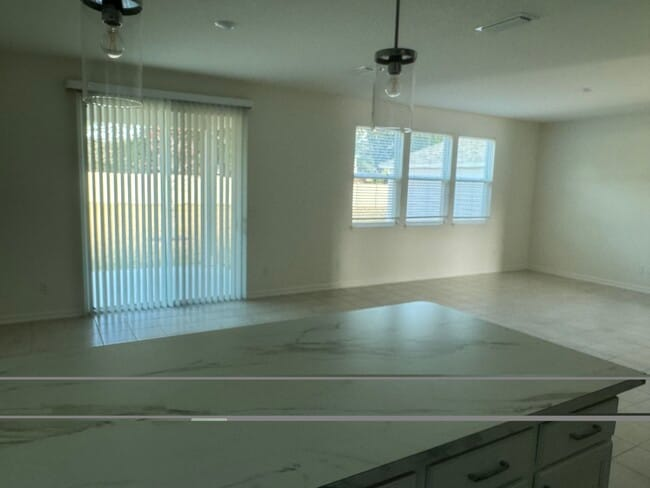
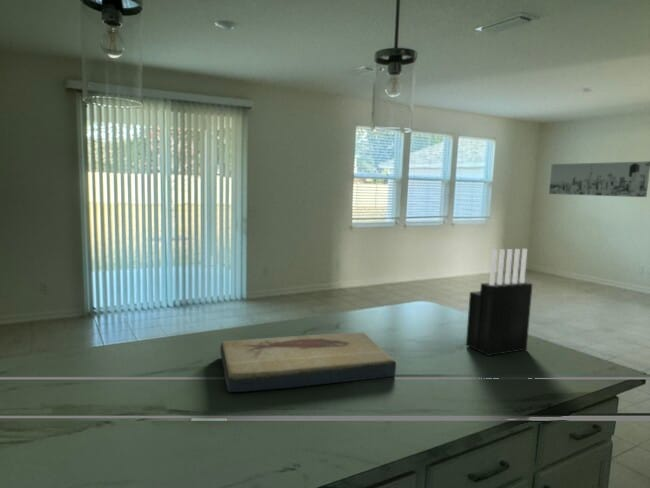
+ knife block [465,248,533,357]
+ fish fossil [219,331,397,393]
+ wall art [548,160,650,198]
